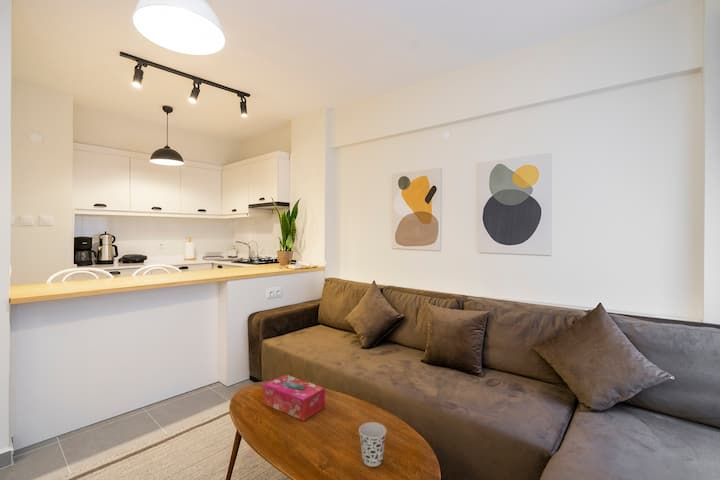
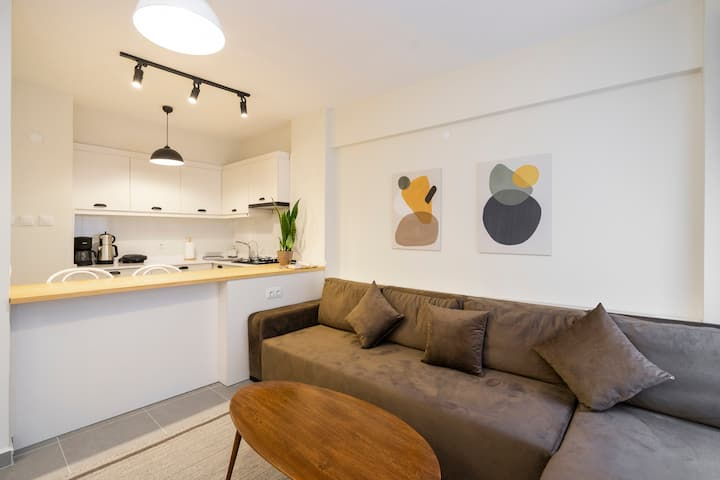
- tissue box [262,374,326,422]
- cup [358,421,387,468]
